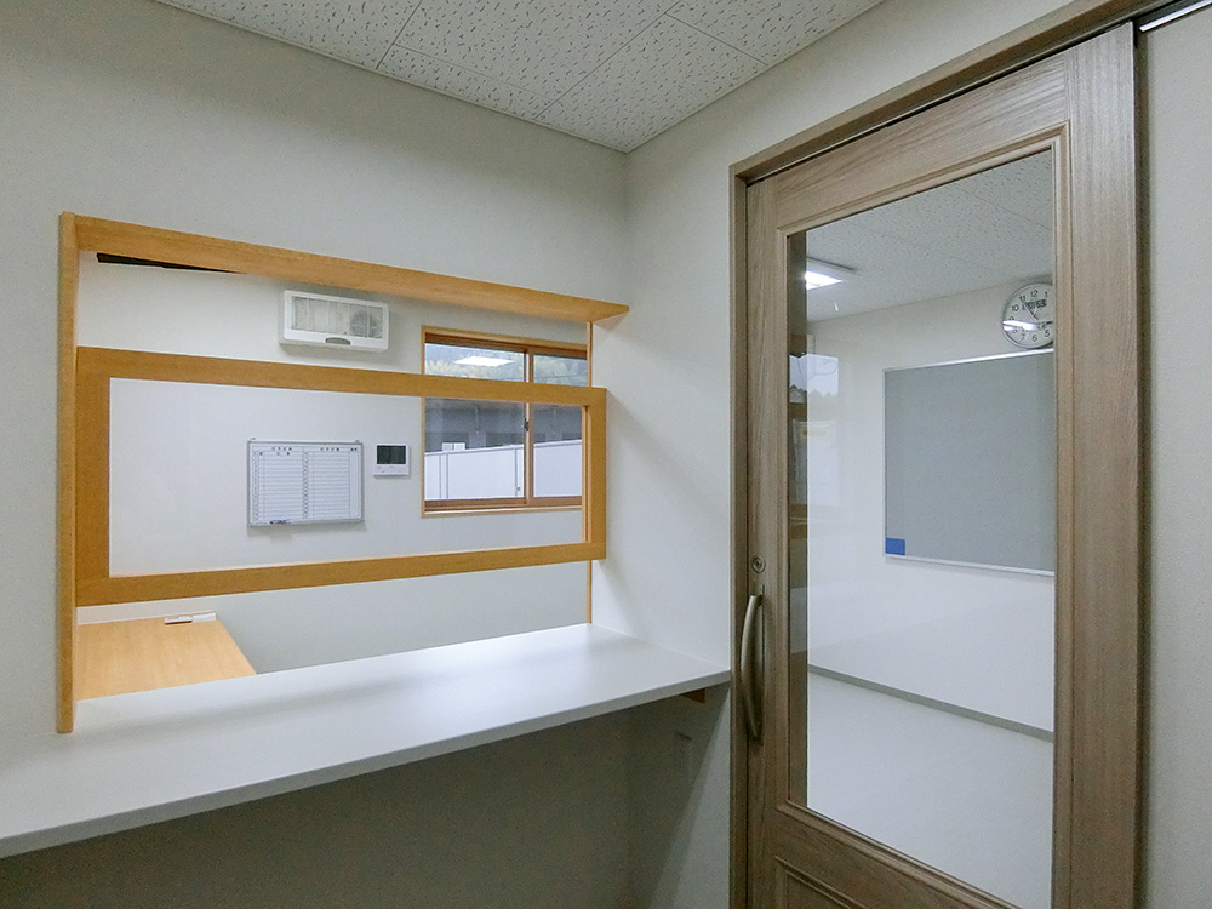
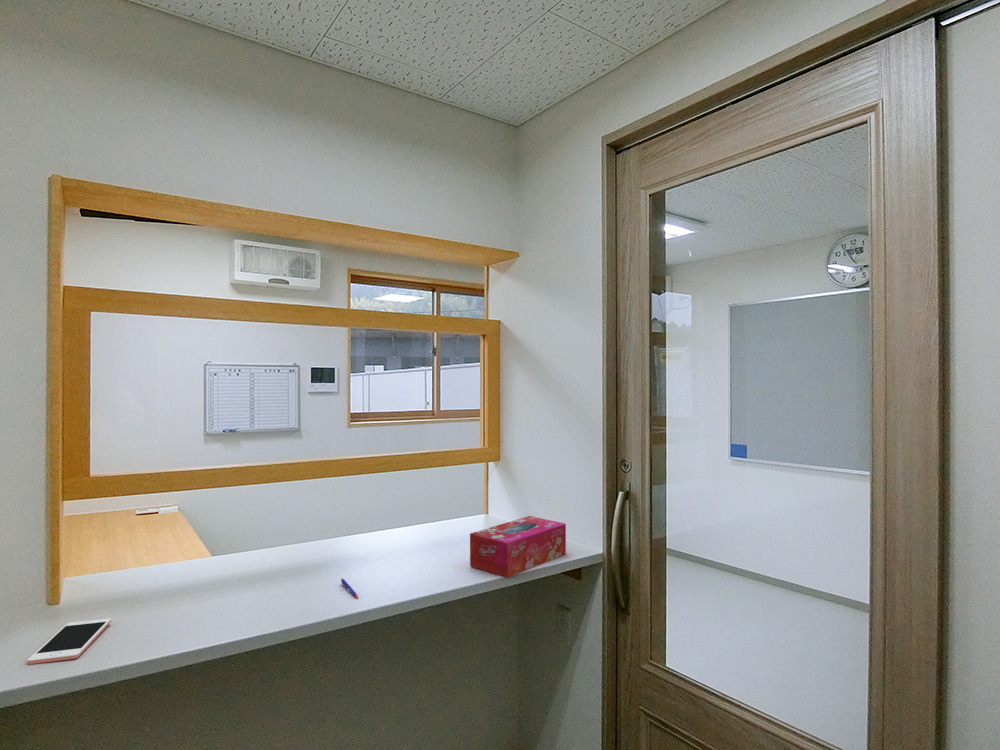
+ pen [340,577,359,599]
+ tissue box [469,515,567,579]
+ cell phone [26,618,112,665]
